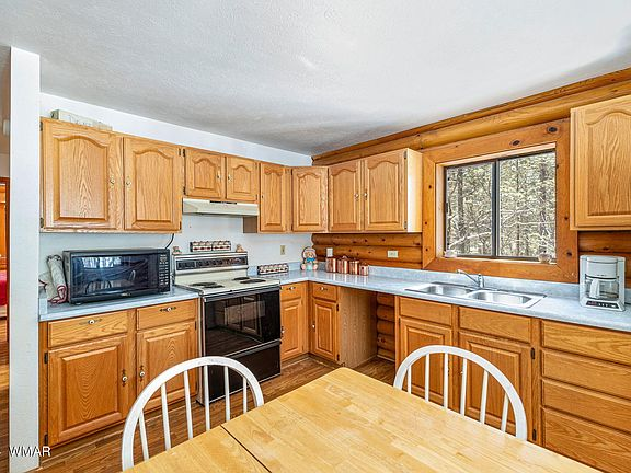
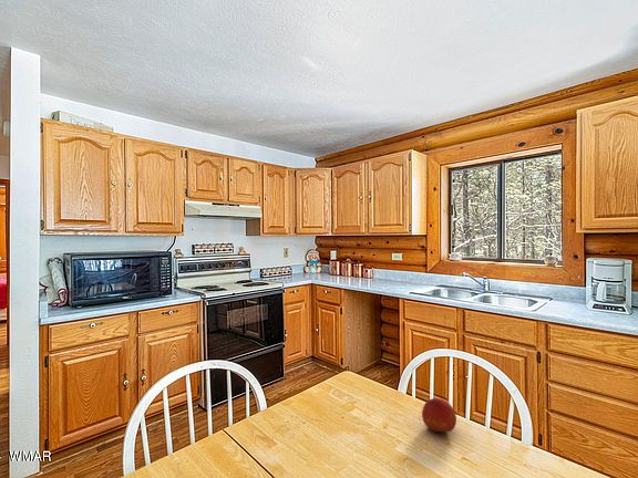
+ fruit [421,397,457,436]
